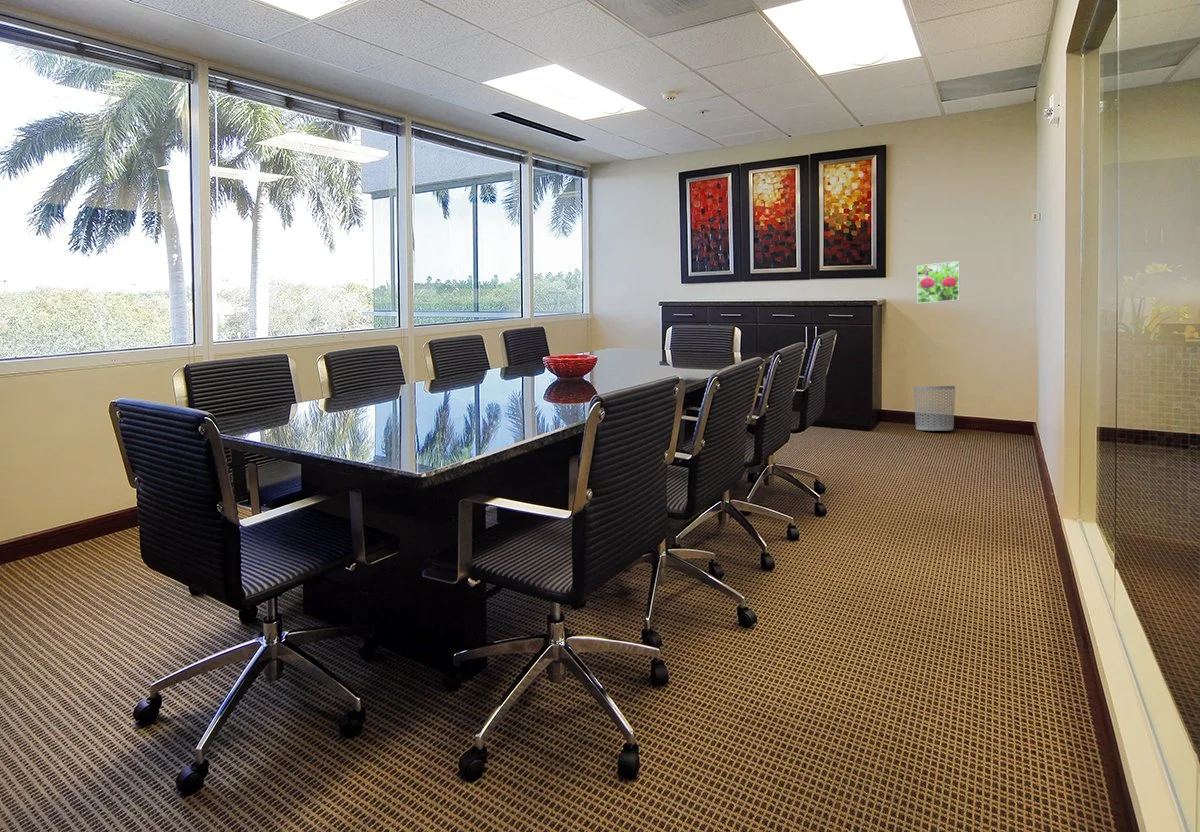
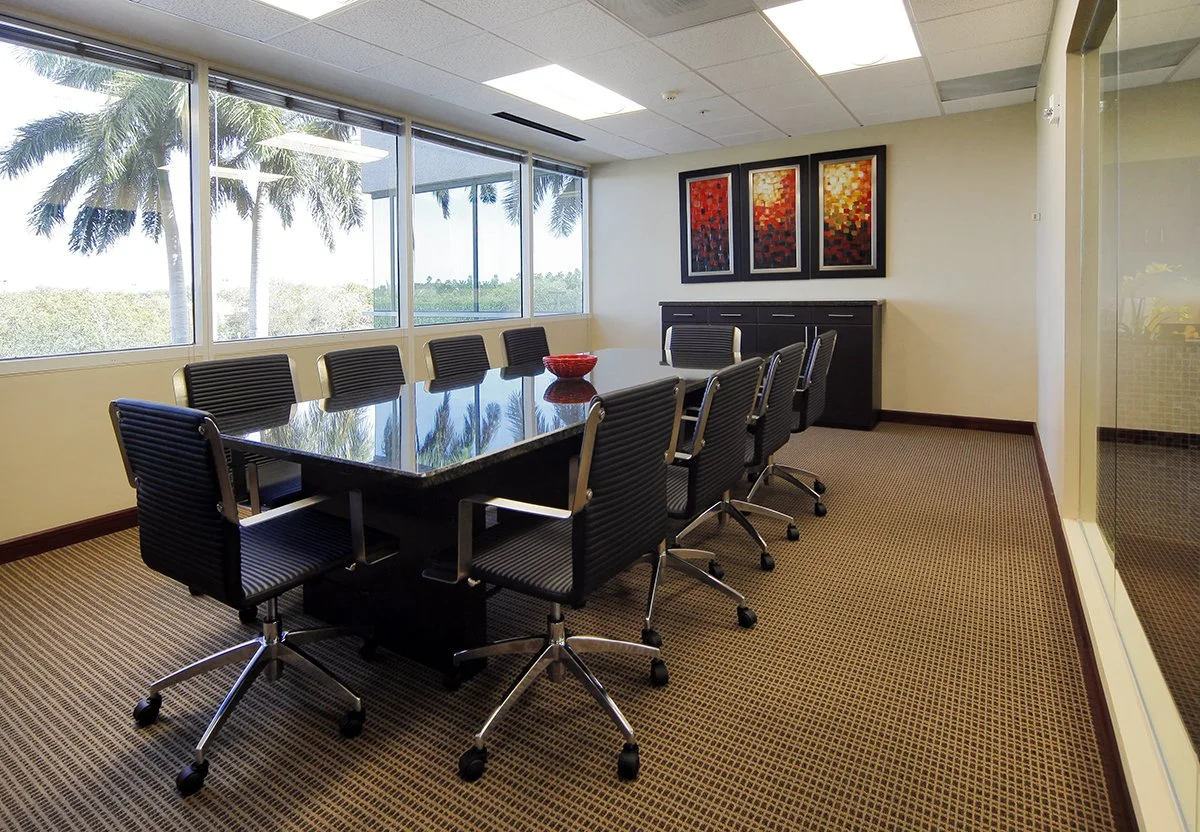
- waste bin [913,385,956,432]
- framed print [916,260,961,305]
